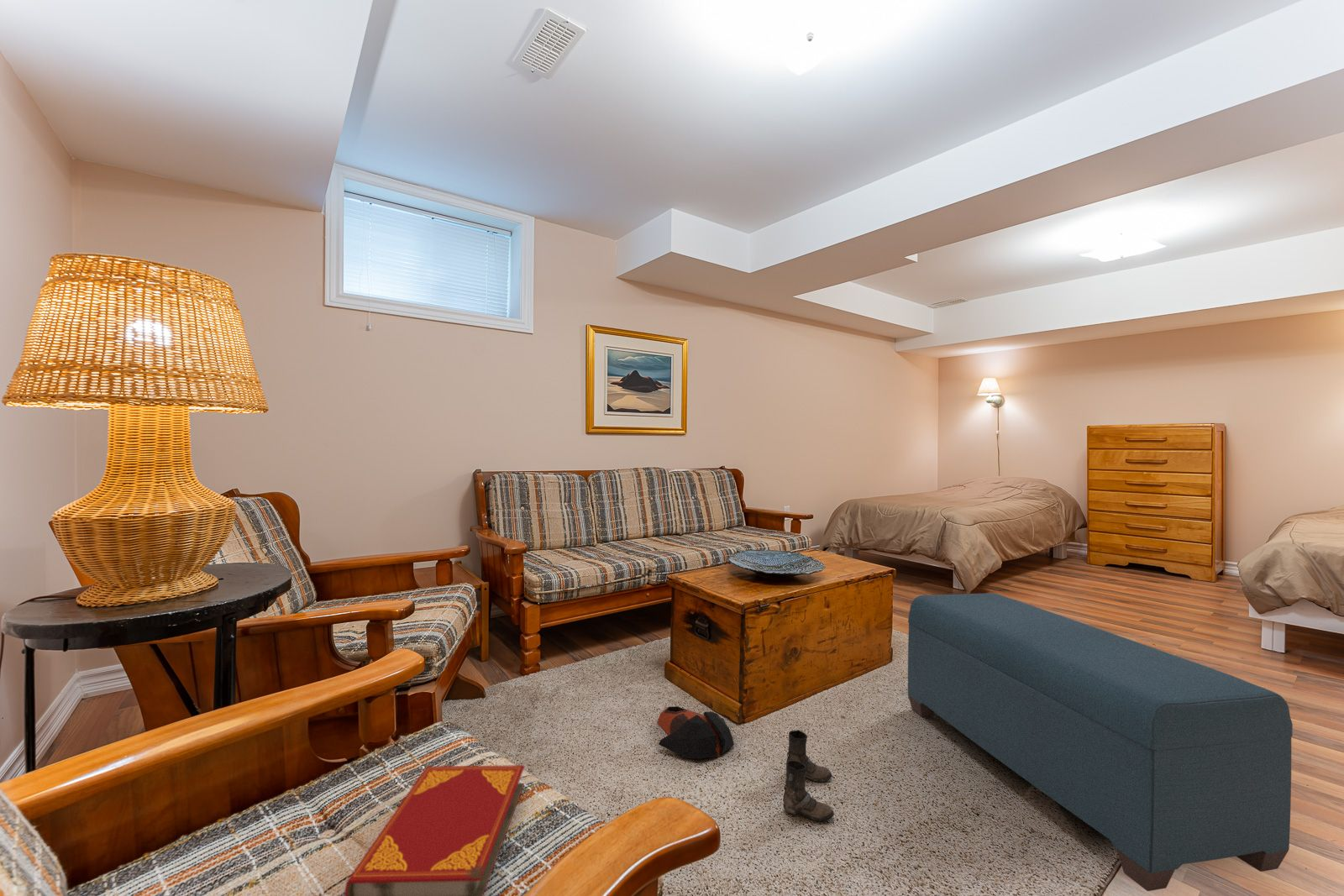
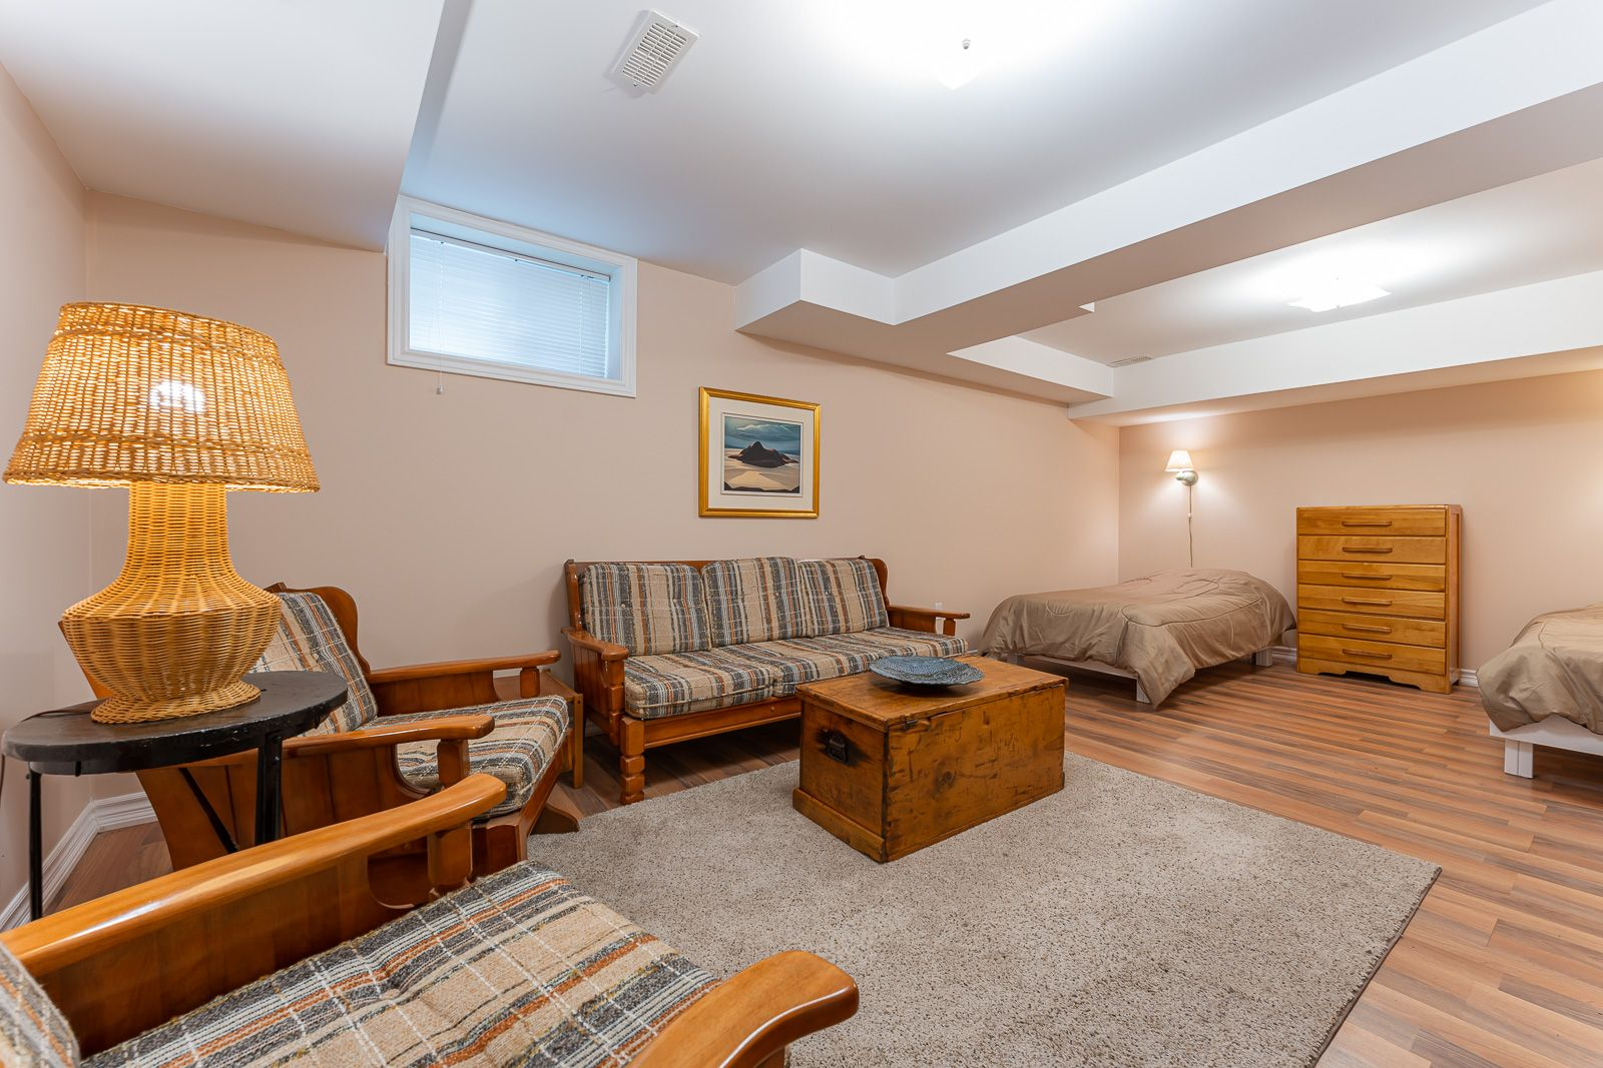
- bag [657,705,735,760]
- bench [907,592,1294,892]
- hardback book [344,764,525,896]
- boots [783,729,835,822]
